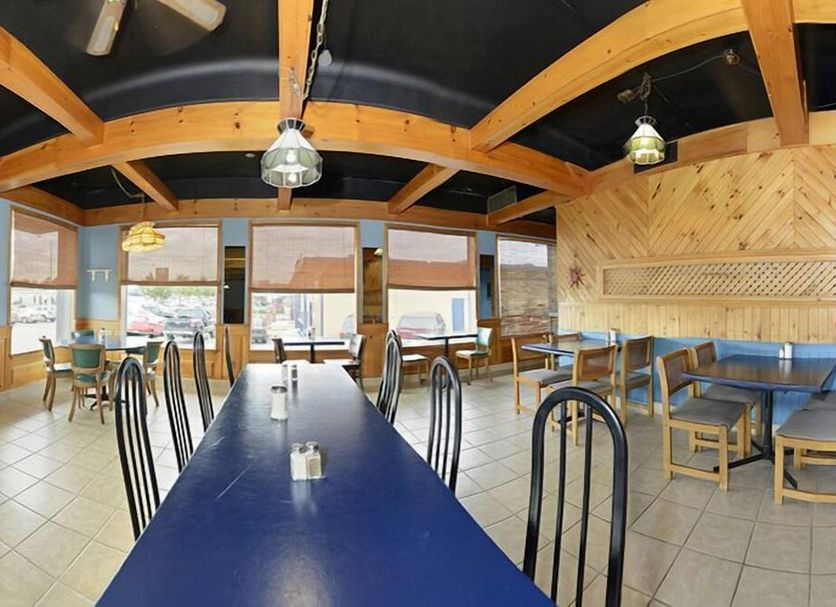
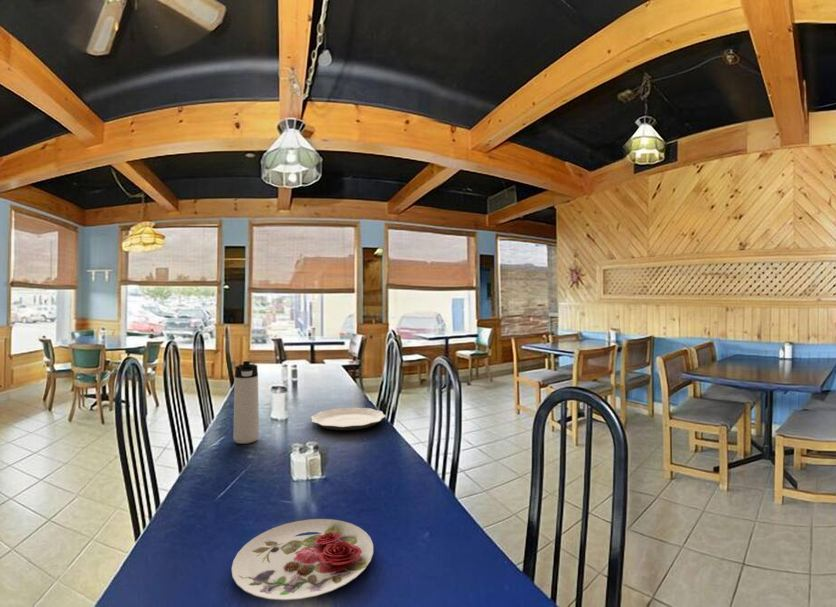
+ plate [230,518,374,601]
+ thermos bottle [233,360,260,445]
+ plate [310,406,387,431]
